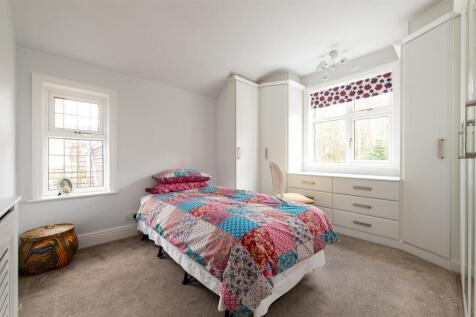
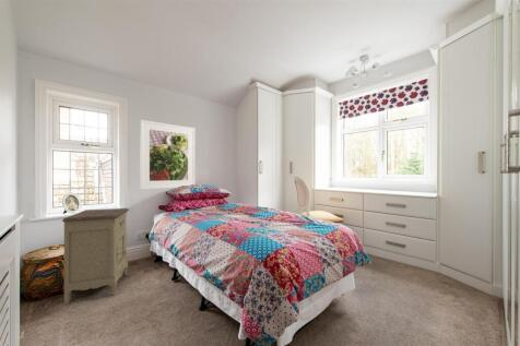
+ nightstand [61,207,130,305]
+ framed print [139,119,197,191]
